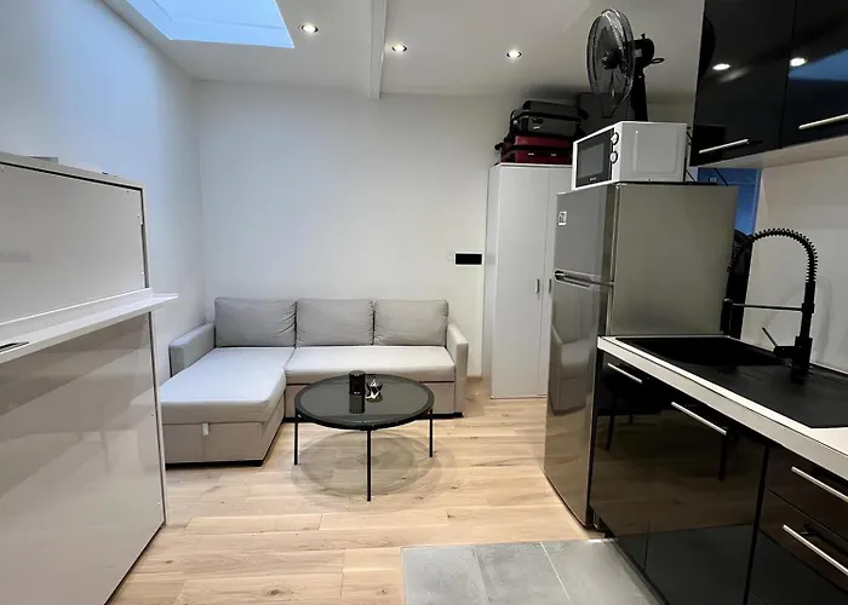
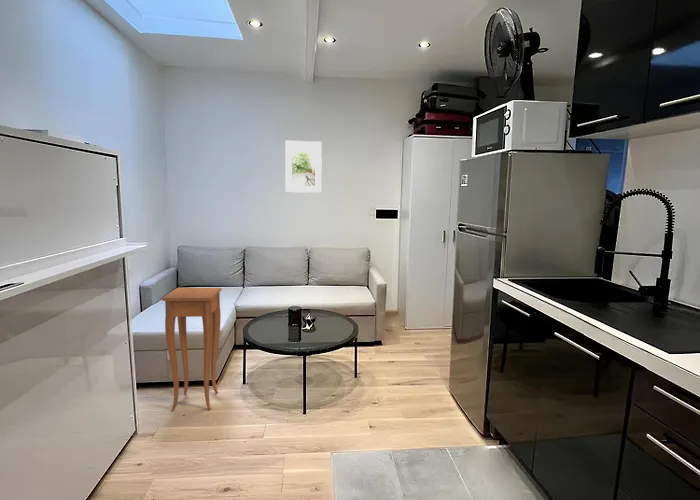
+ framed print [284,140,323,194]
+ side table [161,287,222,412]
